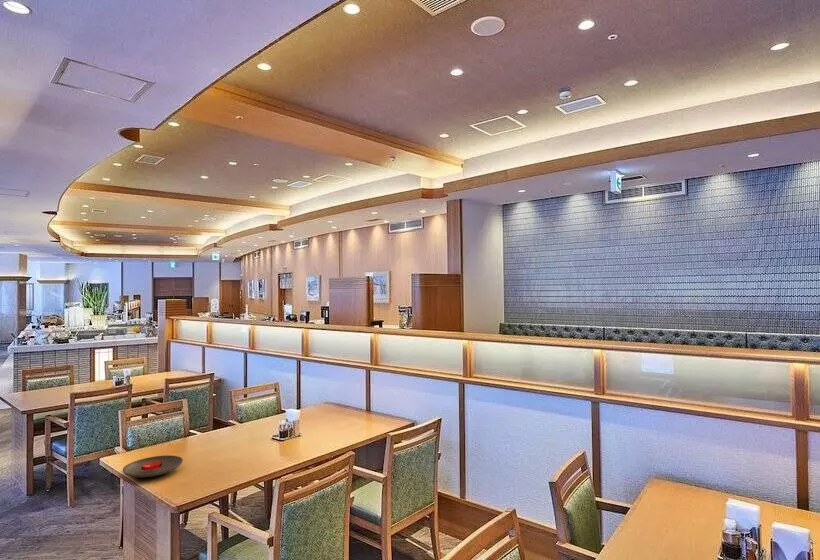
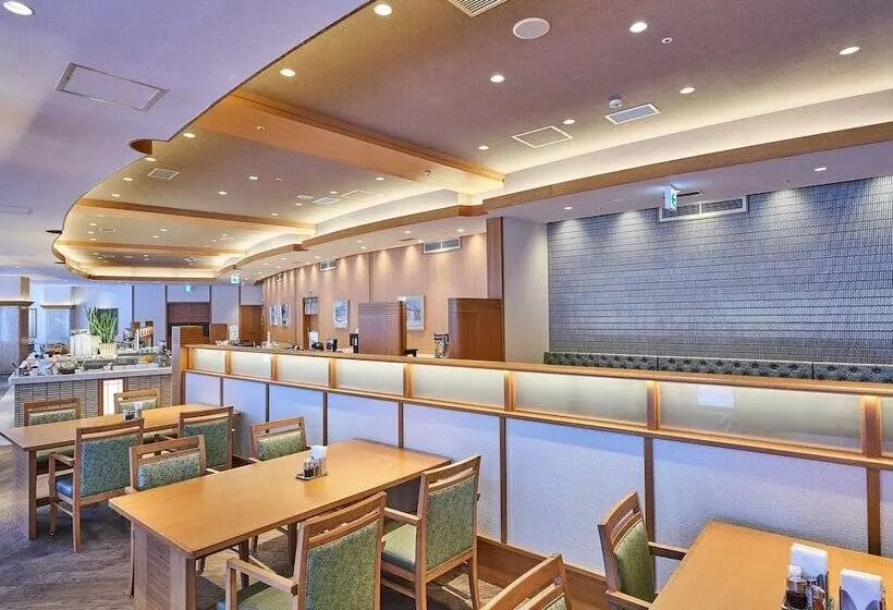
- plate [122,454,184,478]
